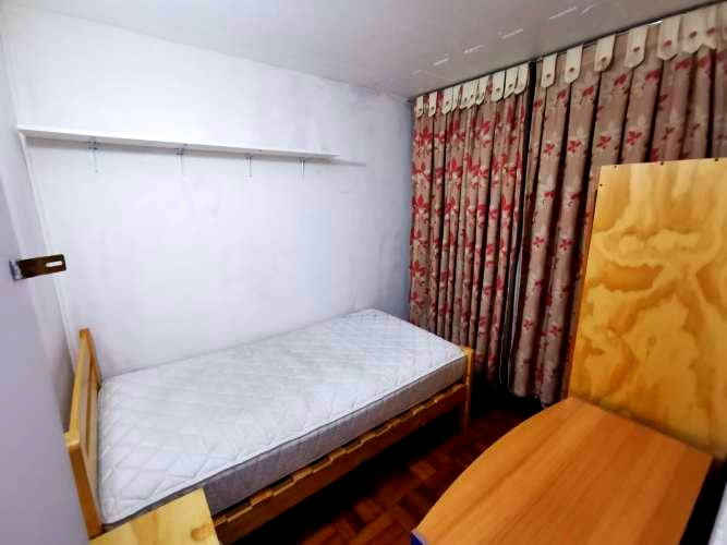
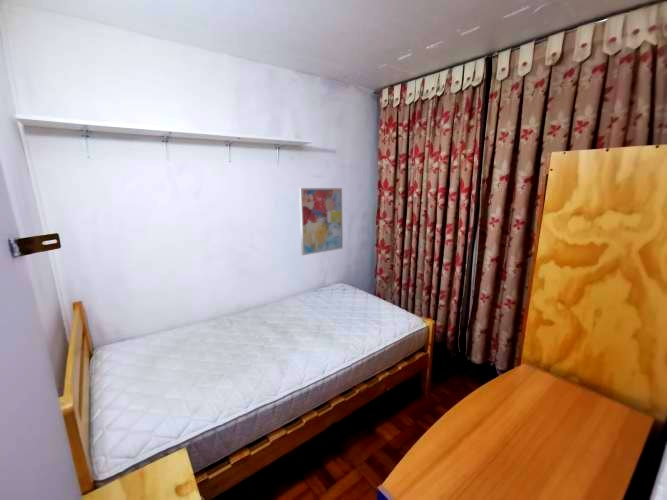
+ wall art [298,187,344,256]
